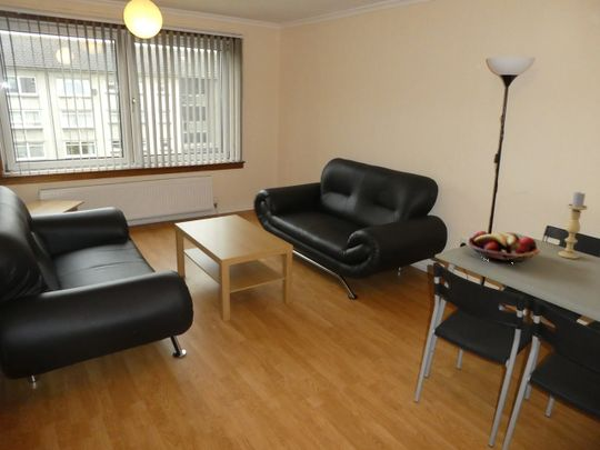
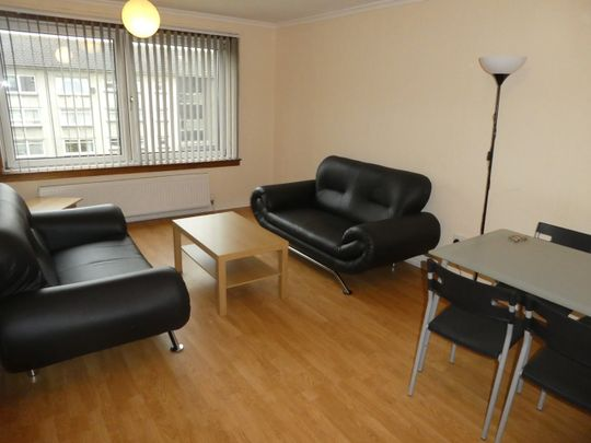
- fruit basket [468,230,541,263]
- candle holder [557,191,589,260]
